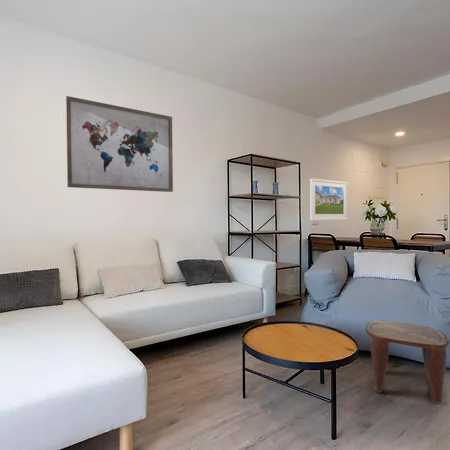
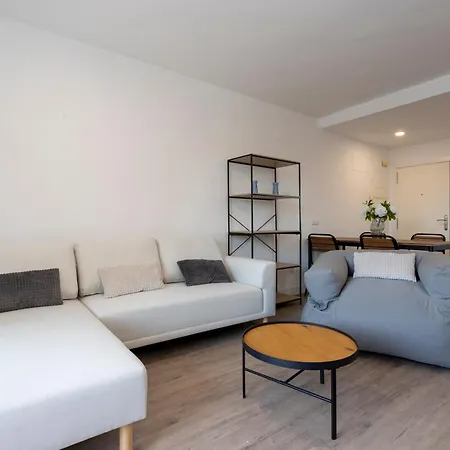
- stool [365,319,450,405]
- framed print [309,178,348,221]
- wall art [65,95,174,193]
